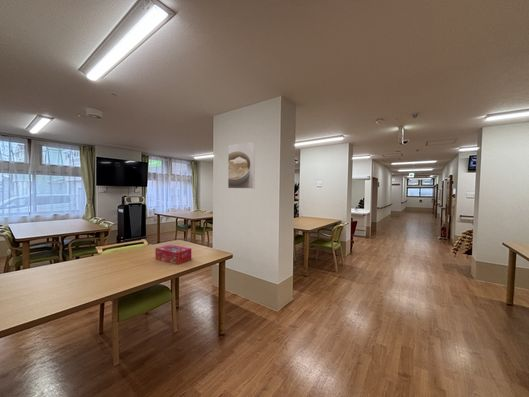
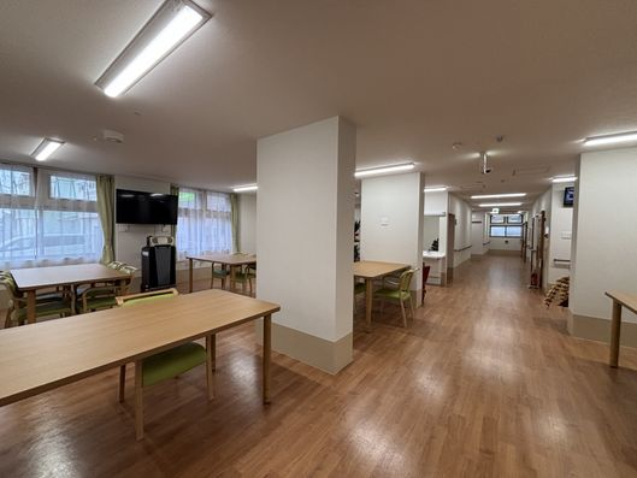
- tissue box [154,244,192,265]
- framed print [227,141,256,190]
